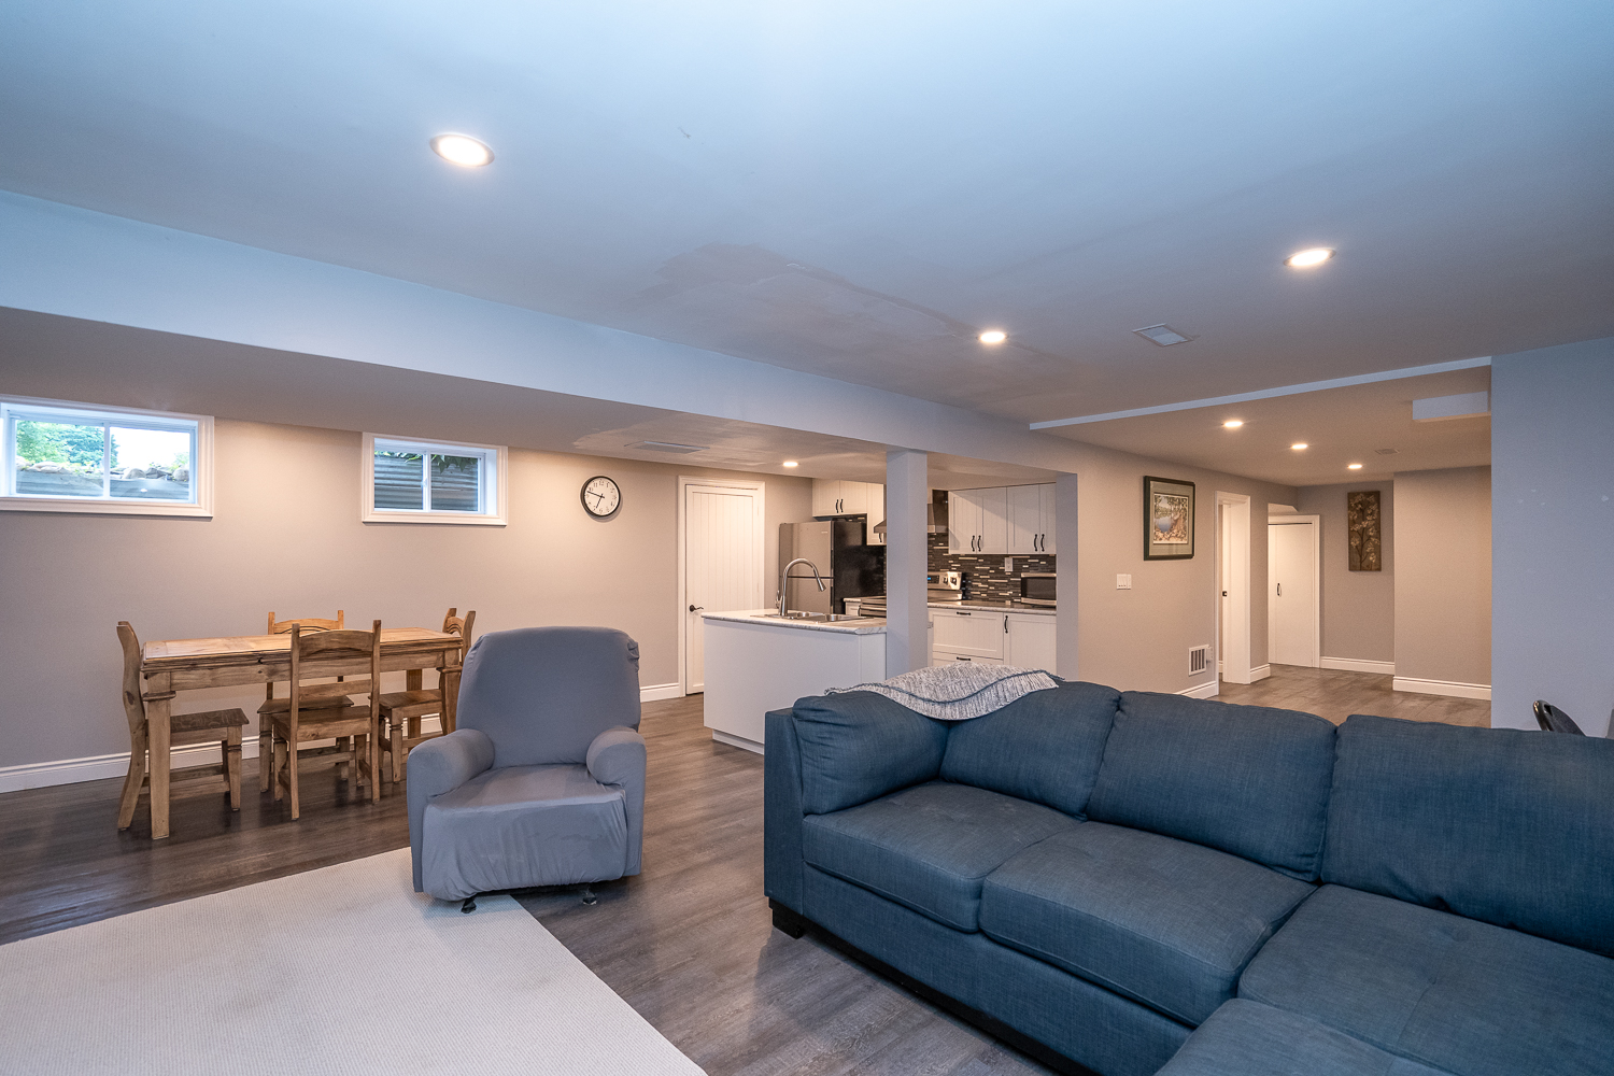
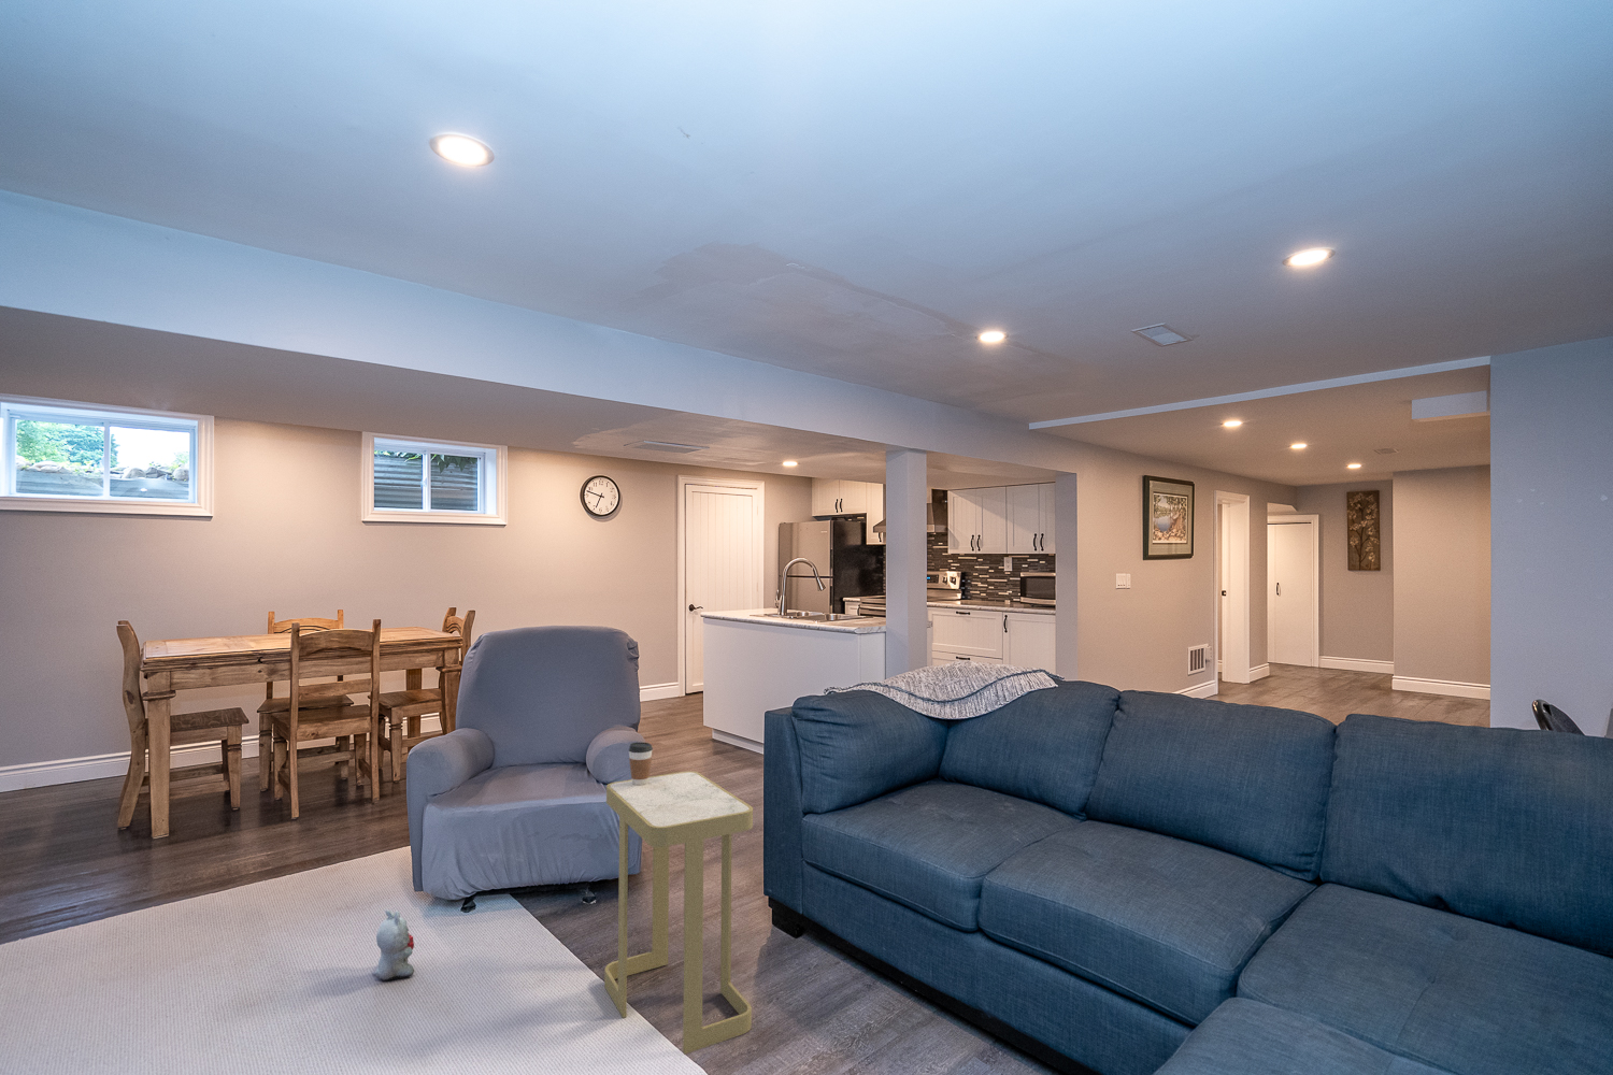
+ plush toy [372,909,415,981]
+ coffee cup [628,741,654,785]
+ side table [604,770,754,1056]
